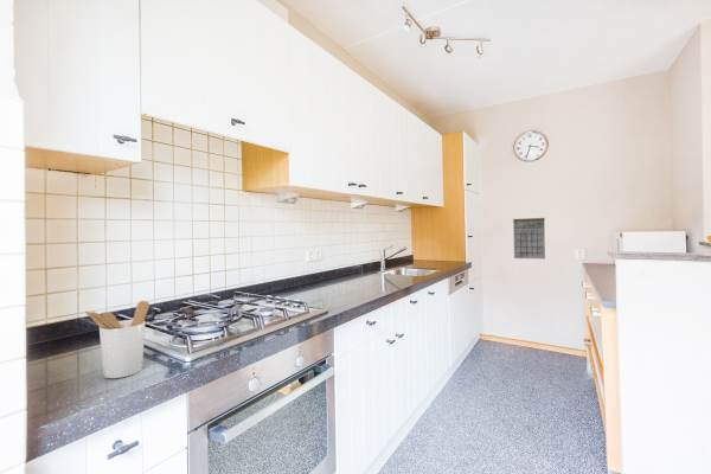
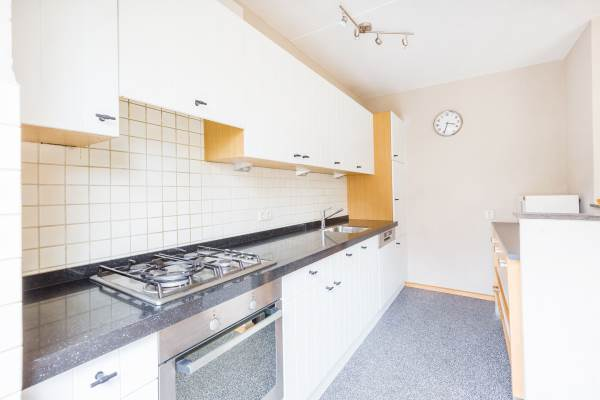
- calendar [512,210,546,260]
- utensil holder [84,300,150,379]
